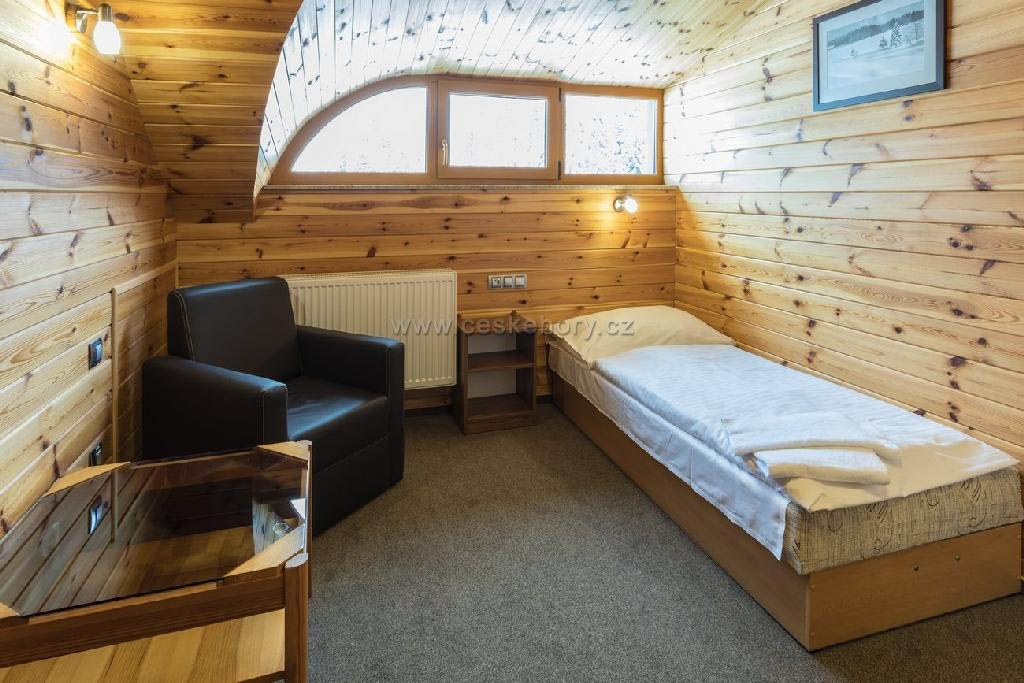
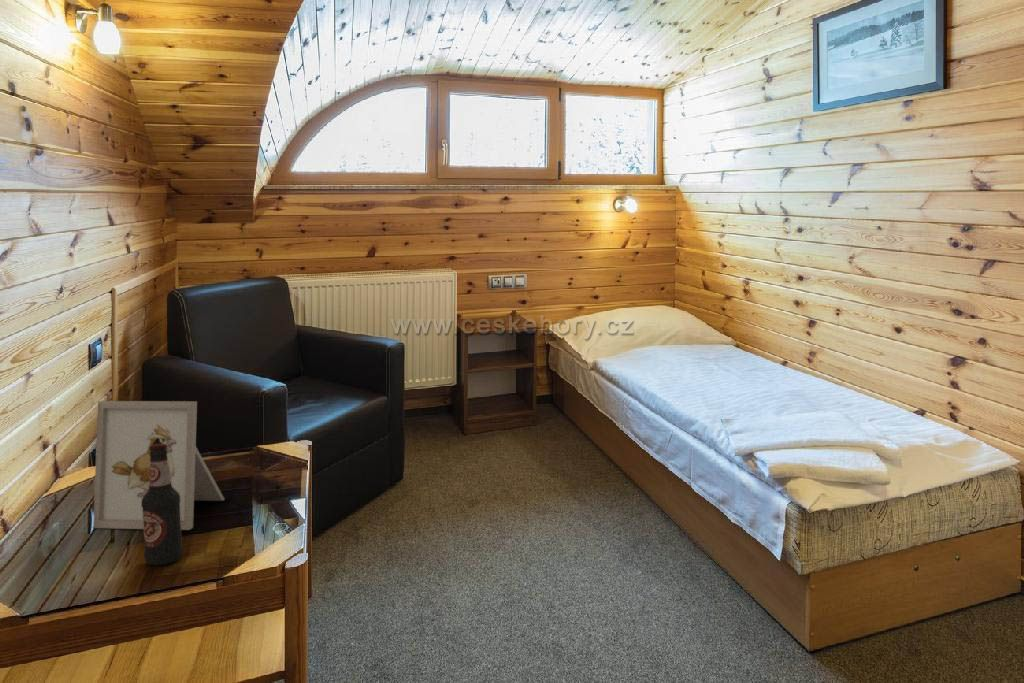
+ bottle [141,444,184,566]
+ picture frame [92,400,226,531]
